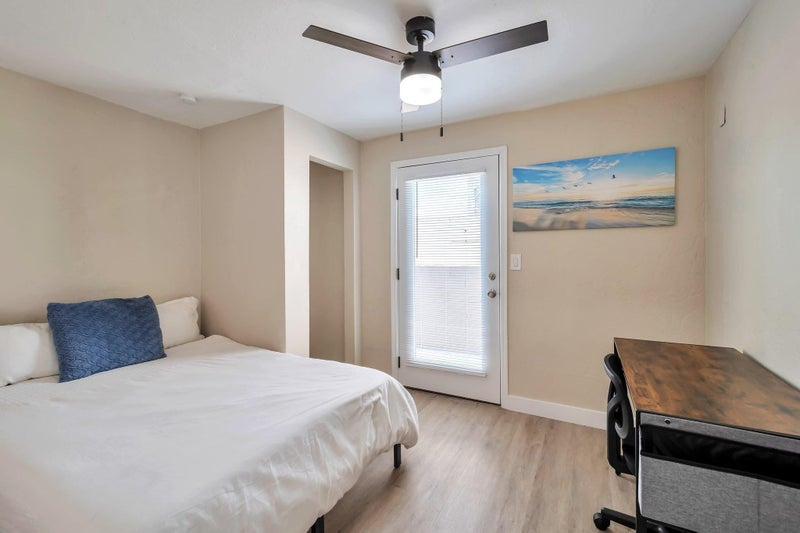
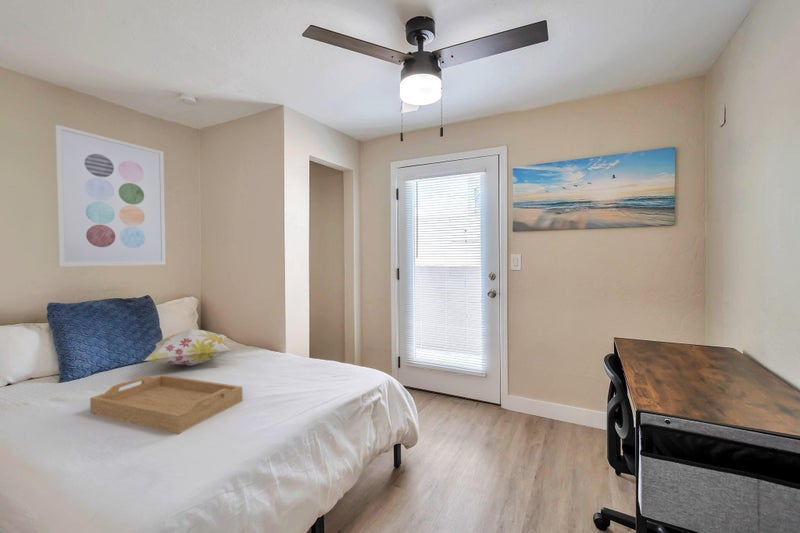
+ serving tray [89,374,244,435]
+ wall art [54,124,167,267]
+ decorative pillow [142,328,231,367]
